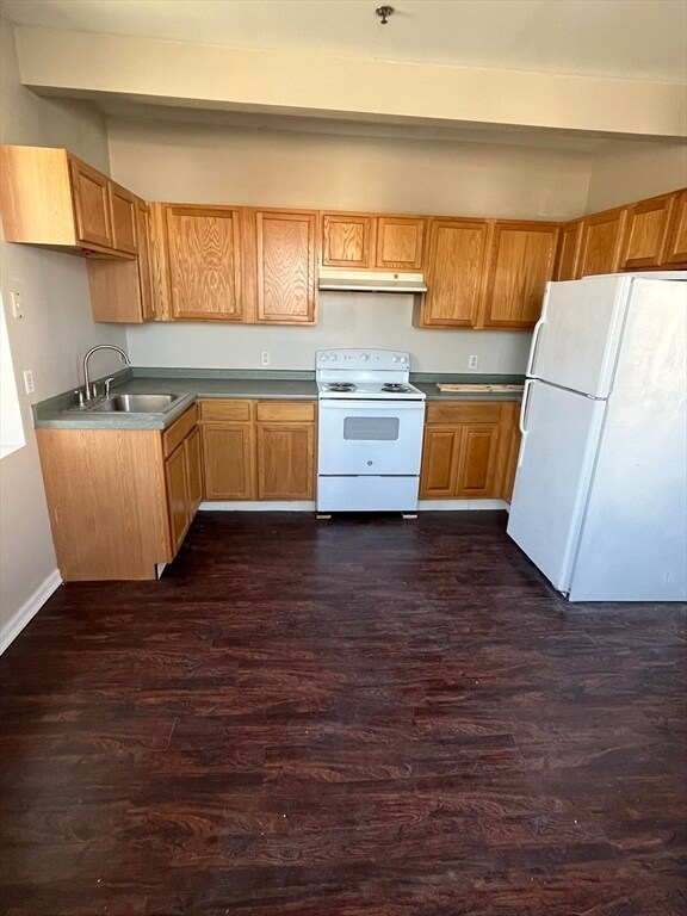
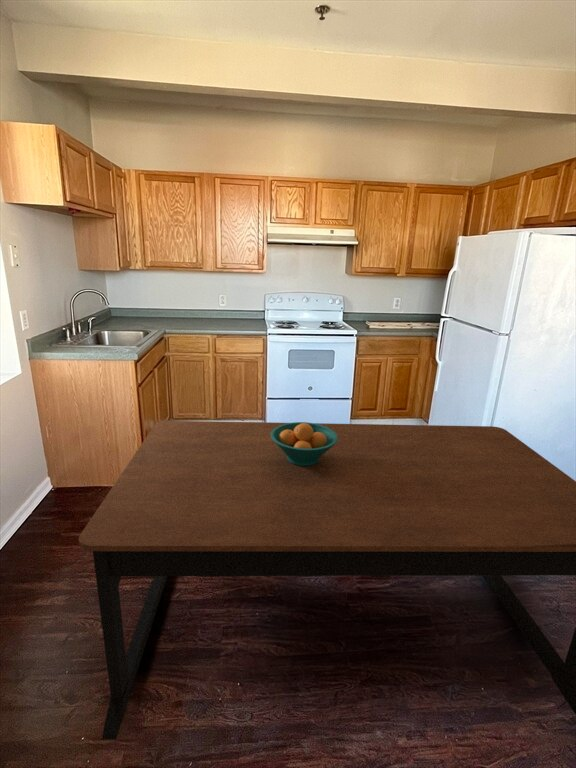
+ fruit bowl [271,421,338,466]
+ dining table [78,420,576,740]
